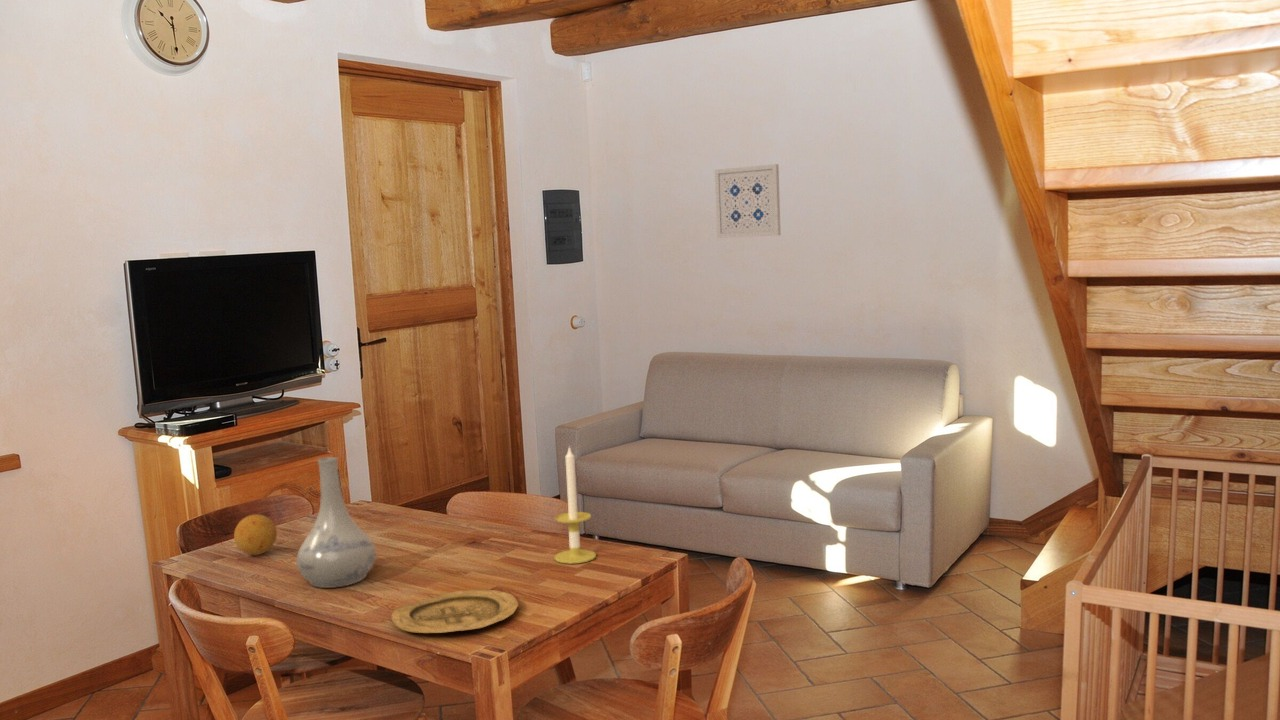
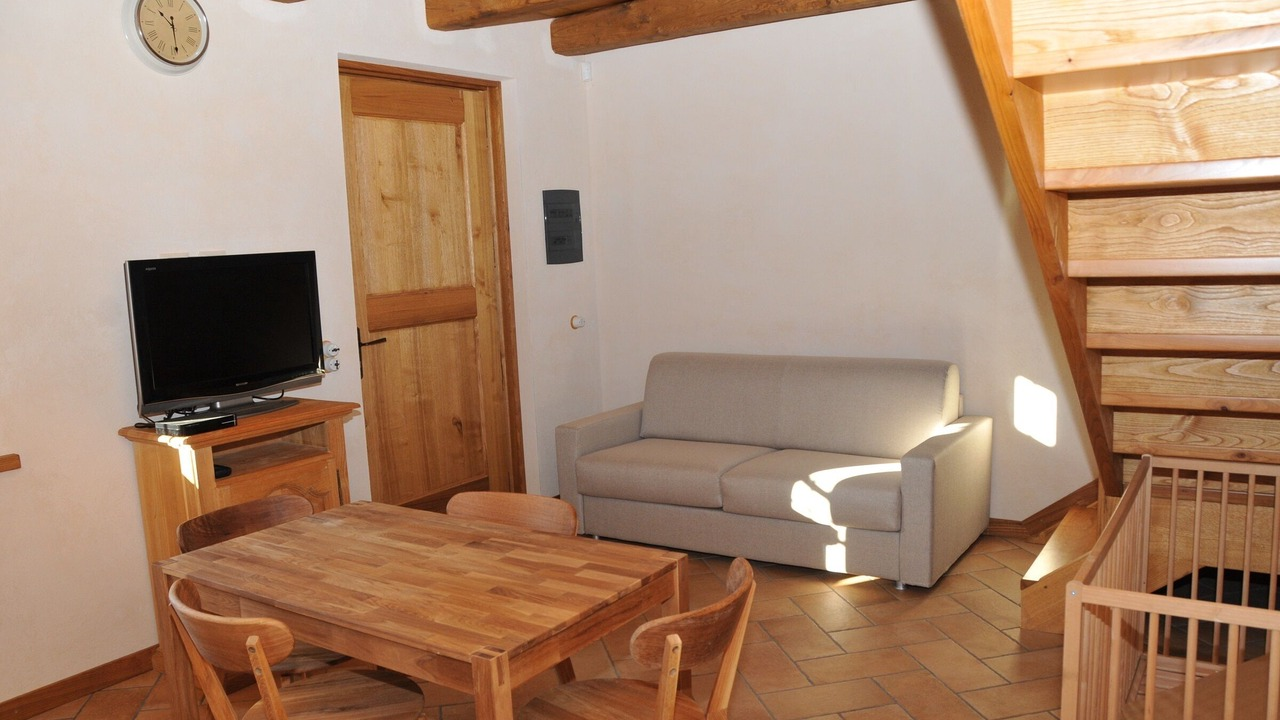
- fruit [233,513,278,556]
- wall art [714,163,782,239]
- vase [296,456,377,589]
- candle [554,445,597,565]
- plate [391,589,519,634]
